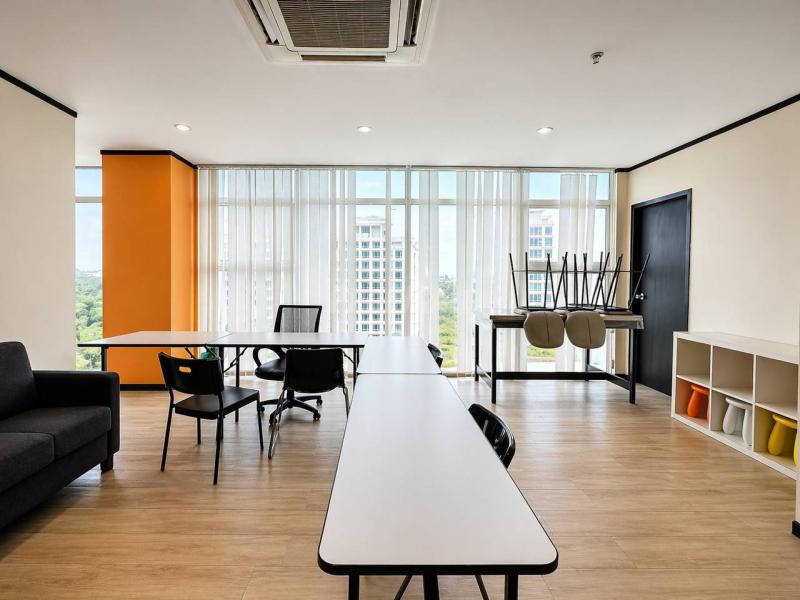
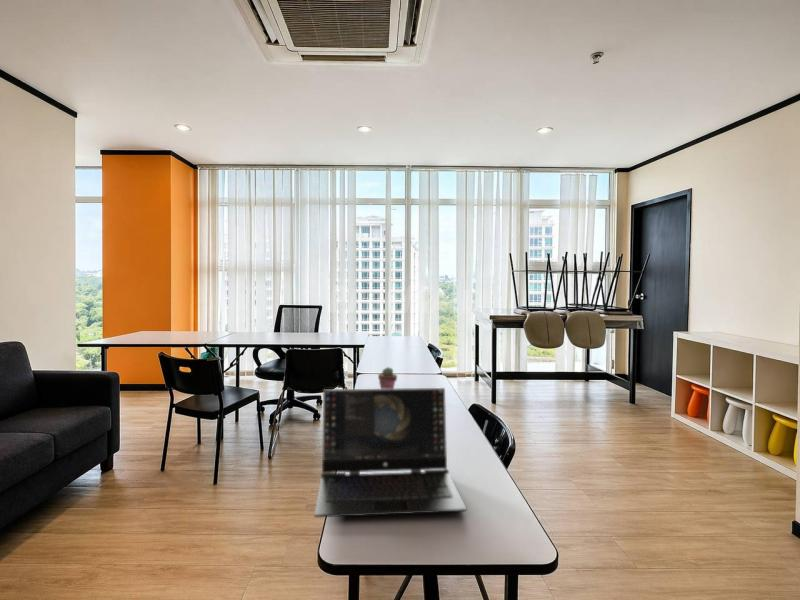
+ potted succulent [377,366,398,389]
+ laptop [313,387,467,518]
